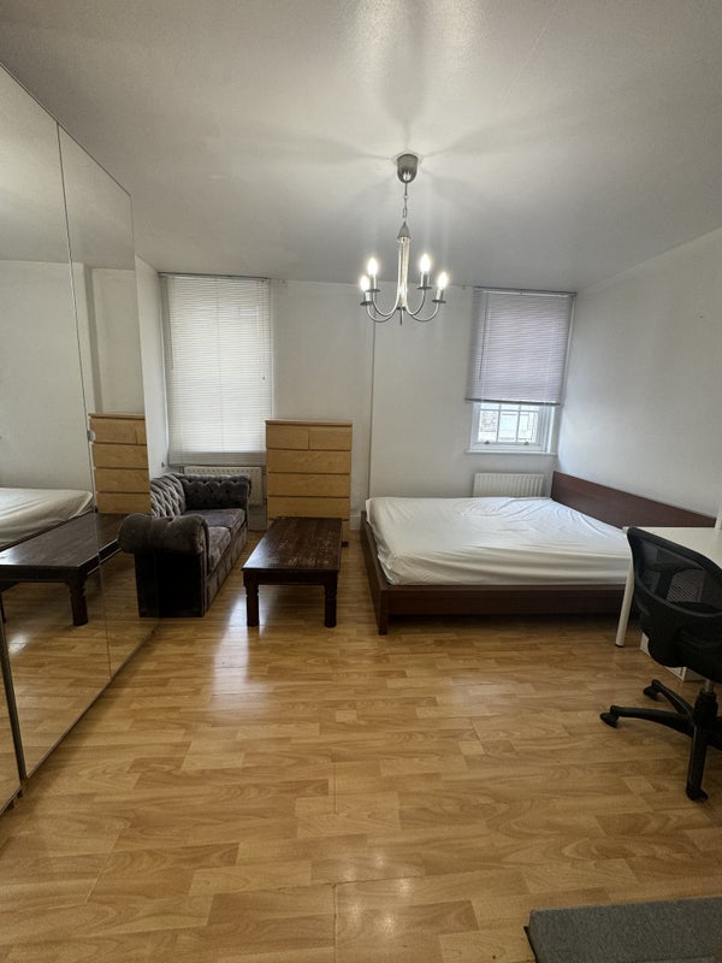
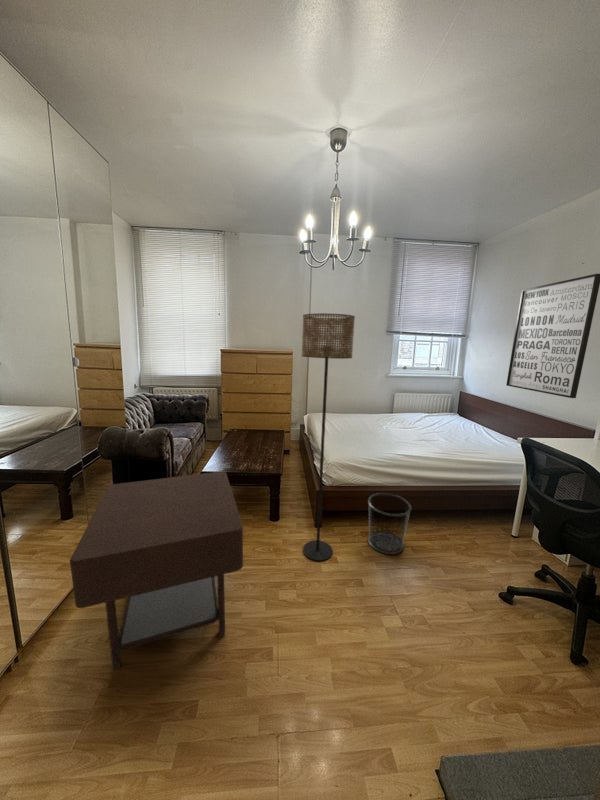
+ side table [69,470,244,671]
+ wall art [506,273,600,399]
+ floor lamp [301,312,356,562]
+ waste bin [367,492,412,555]
